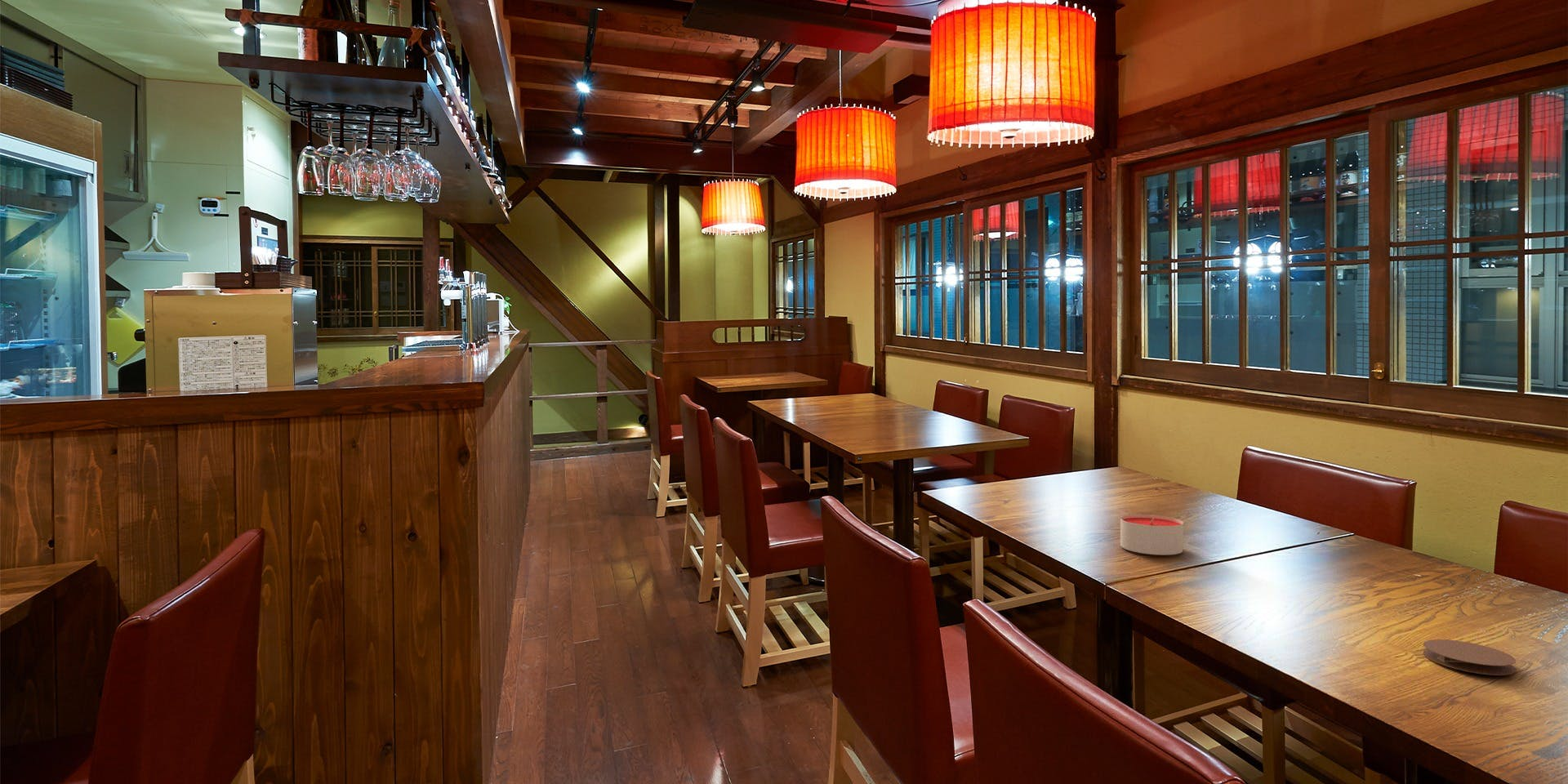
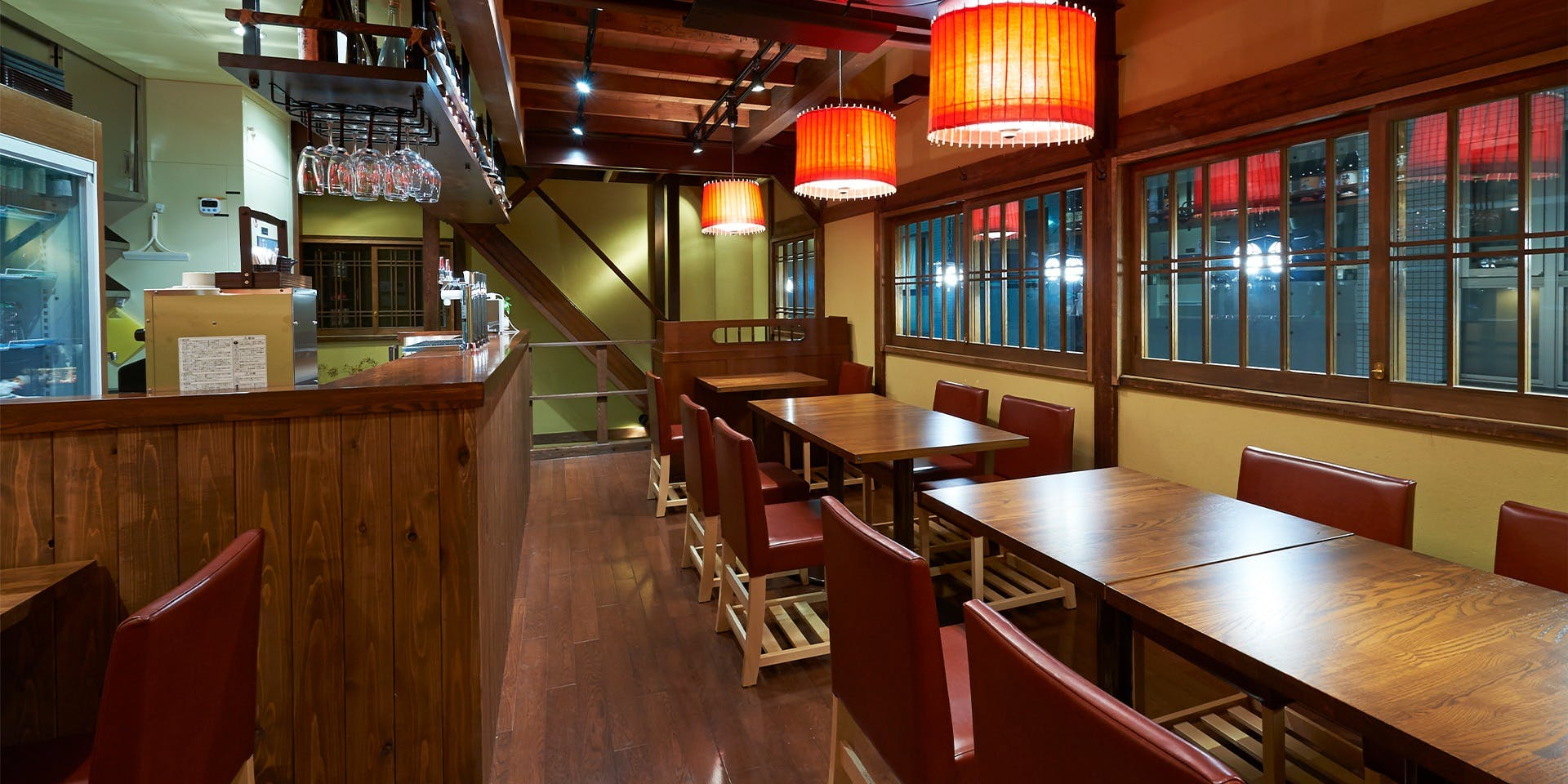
- candle [1120,514,1184,556]
- coaster [1423,639,1517,676]
